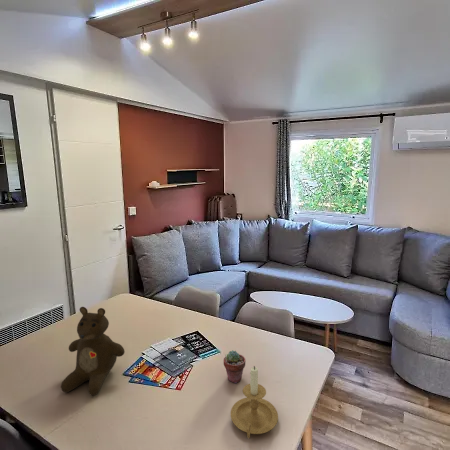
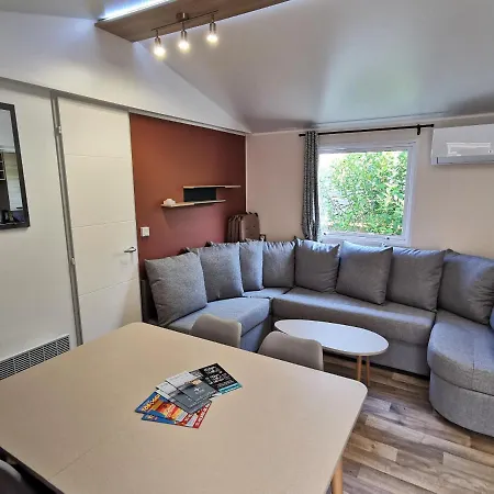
- candle holder [230,365,279,439]
- teddy bear [60,306,126,397]
- potted succulent [223,349,247,384]
